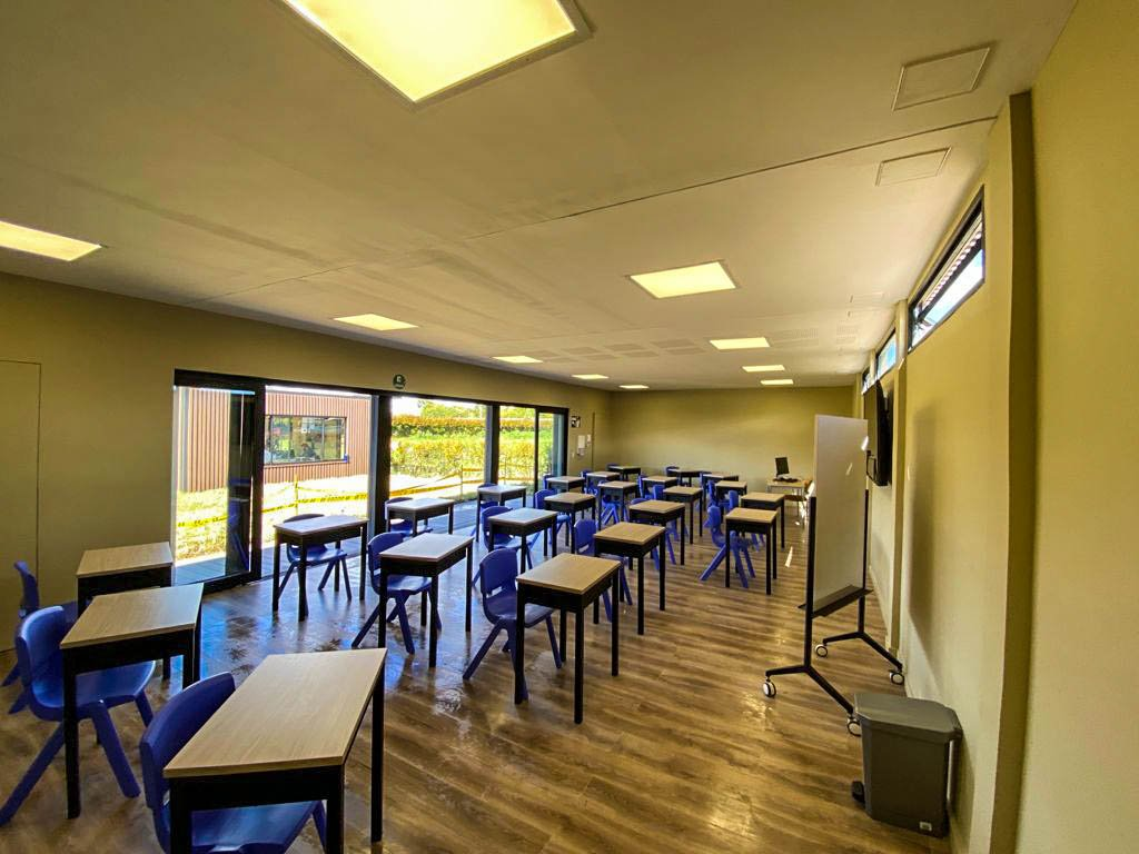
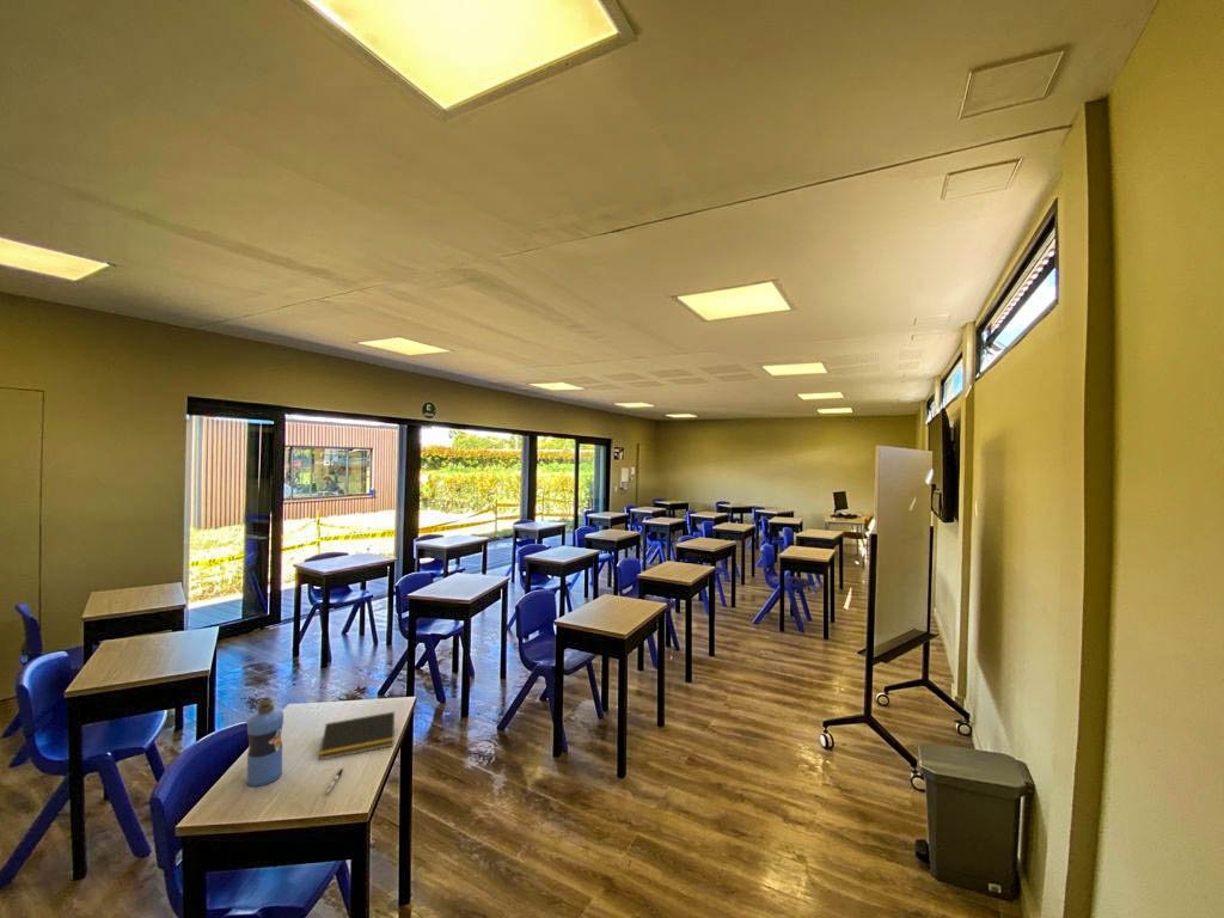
+ water bottle [246,696,284,788]
+ notepad [318,711,396,760]
+ pen [324,765,345,795]
